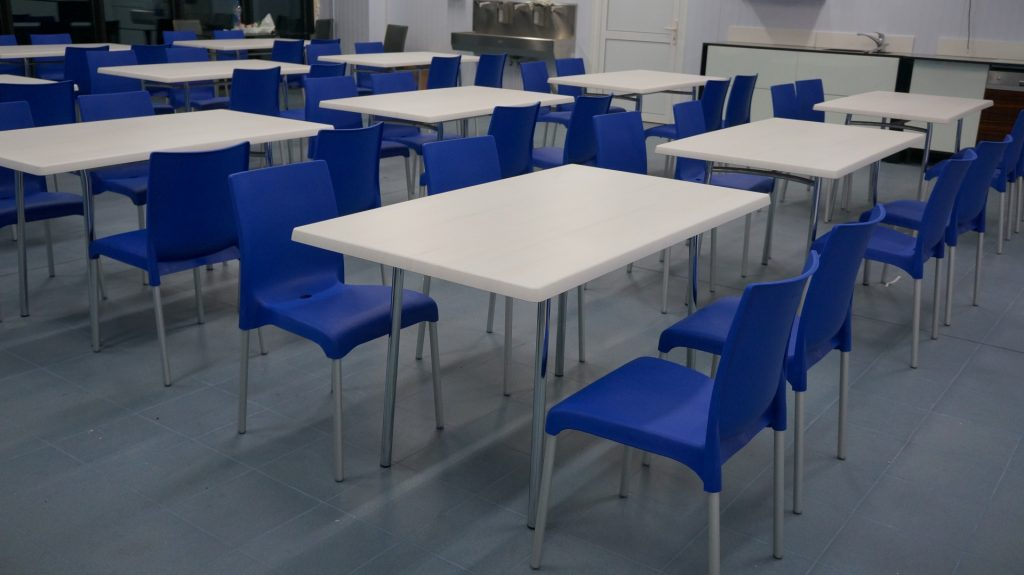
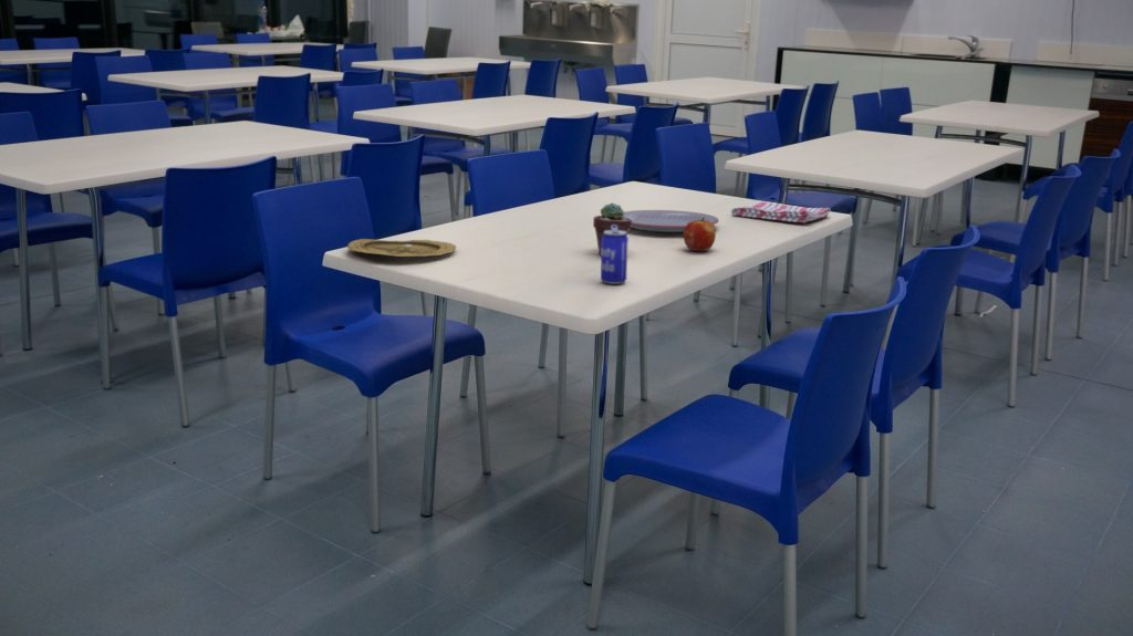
+ plate [346,238,457,258]
+ beer can [600,225,630,285]
+ dish towel [730,201,832,223]
+ plate [623,209,720,233]
+ potted succulent [592,201,632,256]
+ apple [683,218,717,252]
